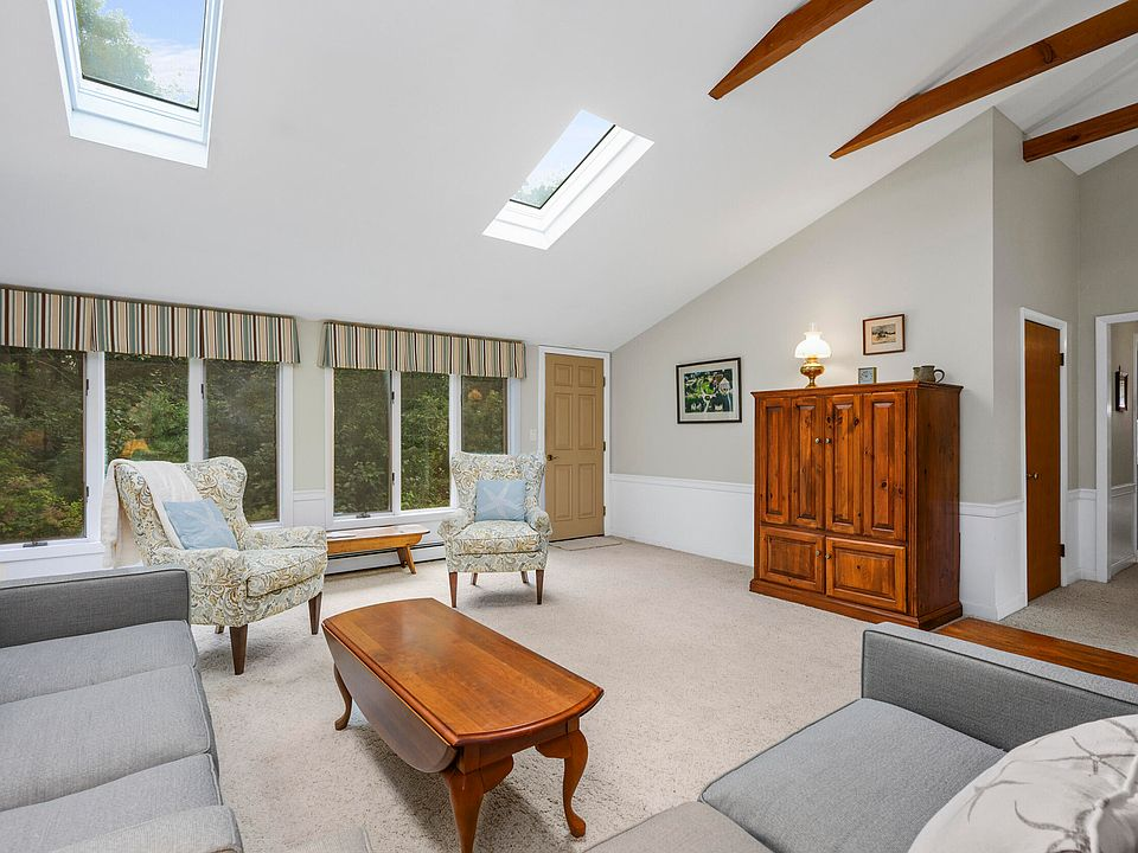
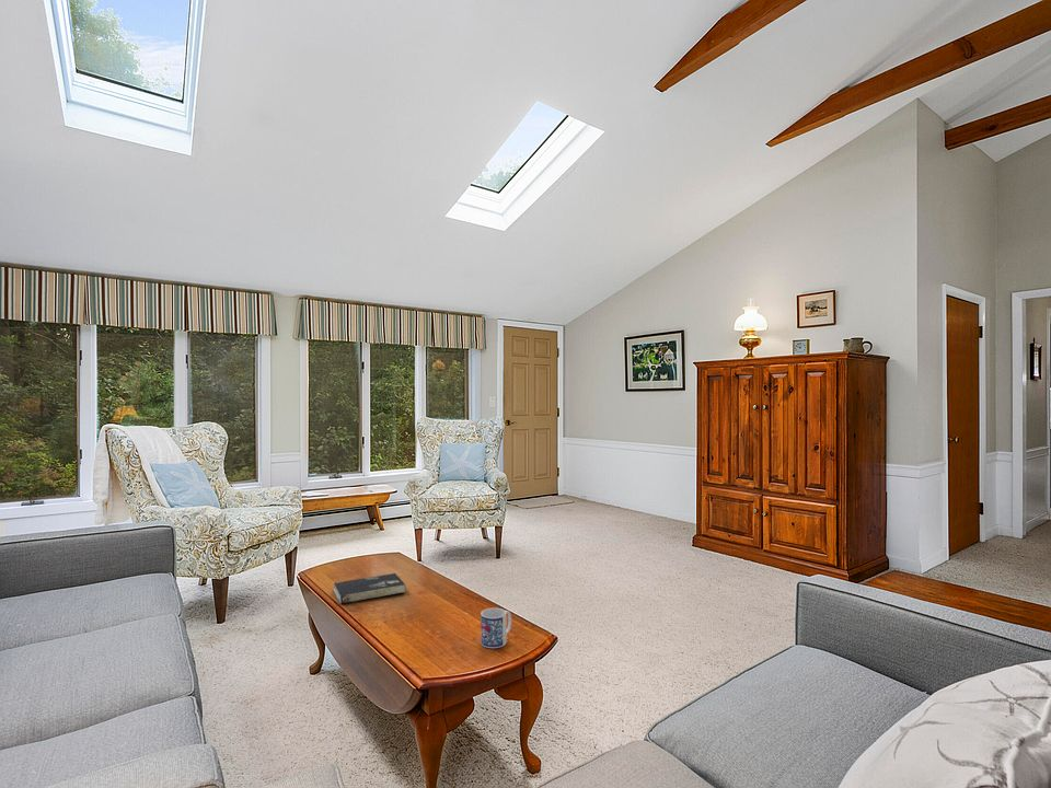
+ book [333,572,407,605]
+ mug [480,607,512,649]
